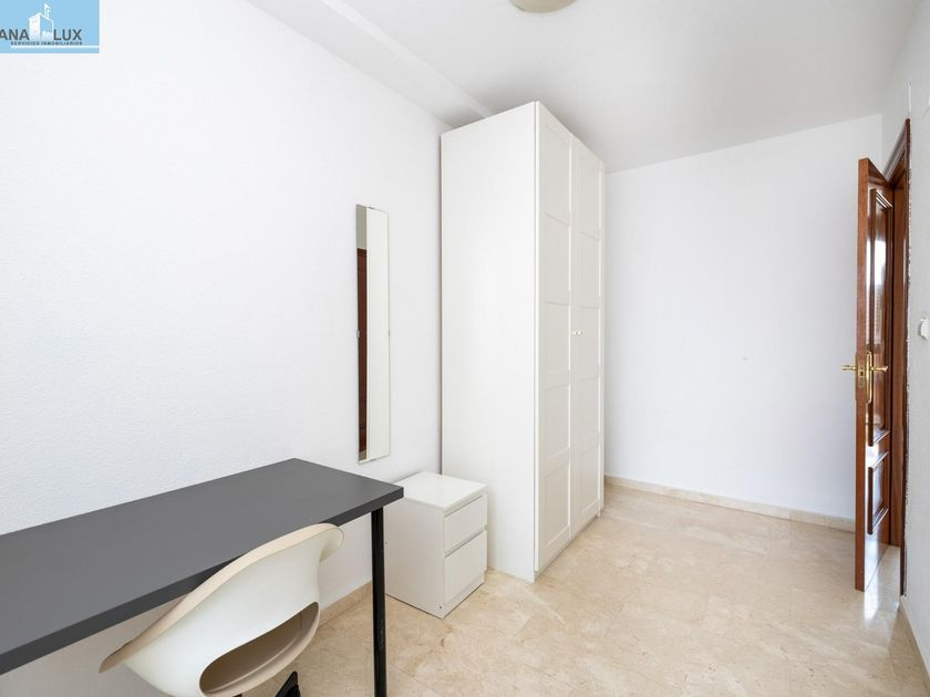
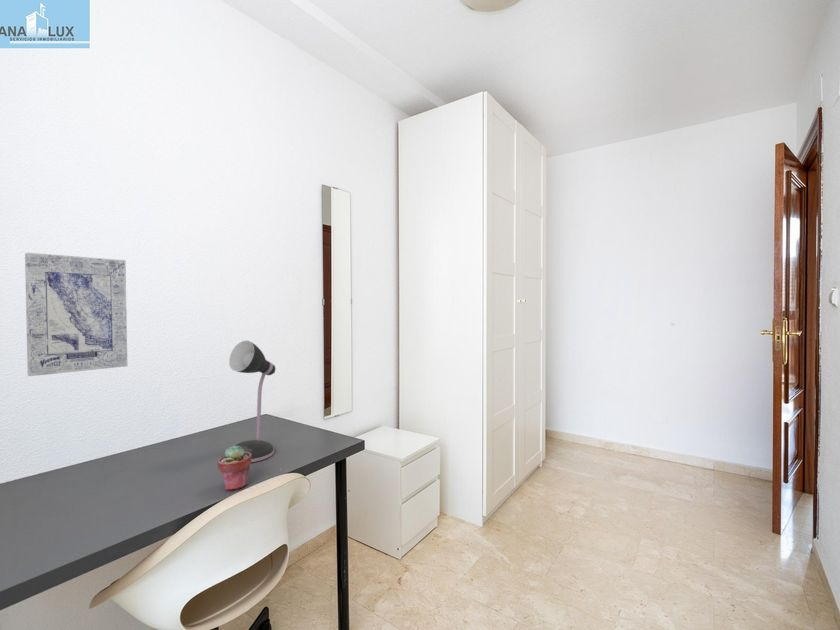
+ wall art [24,252,128,377]
+ desk lamp [228,339,277,463]
+ potted succulent [217,444,253,492]
